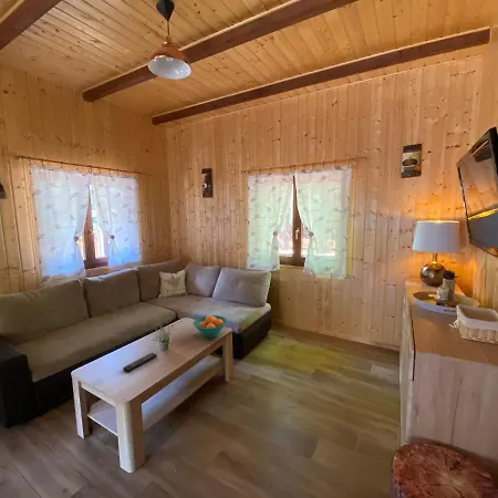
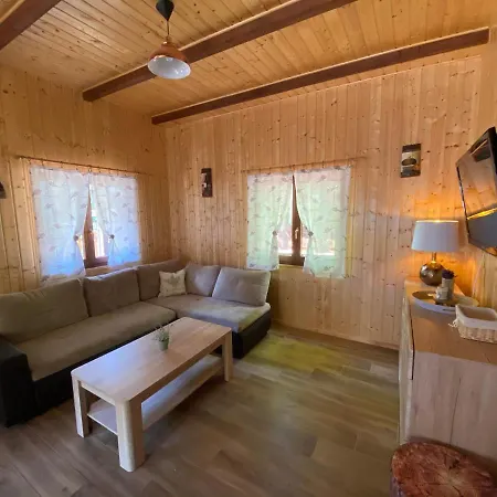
- remote control [122,352,158,373]
- fruit bowl [193,314,228,339]
